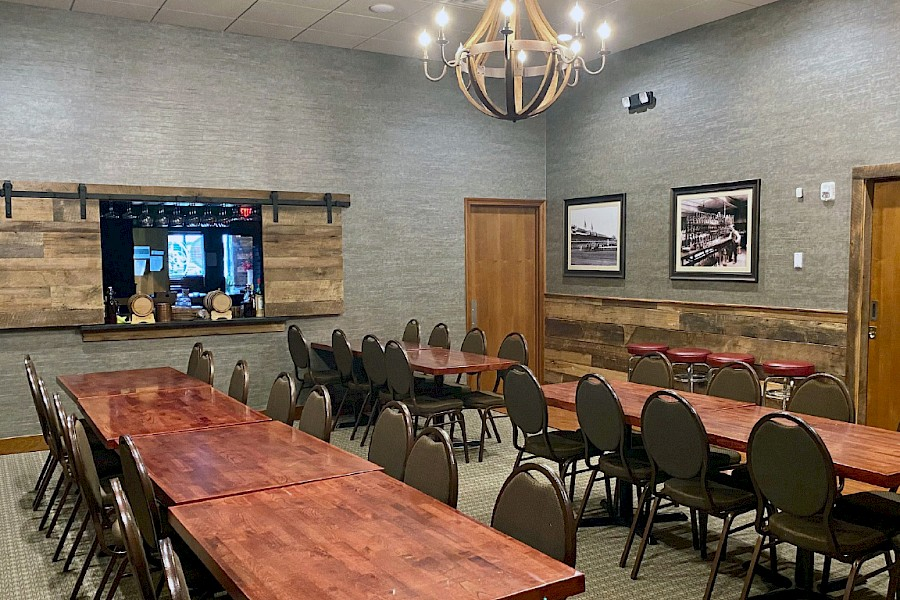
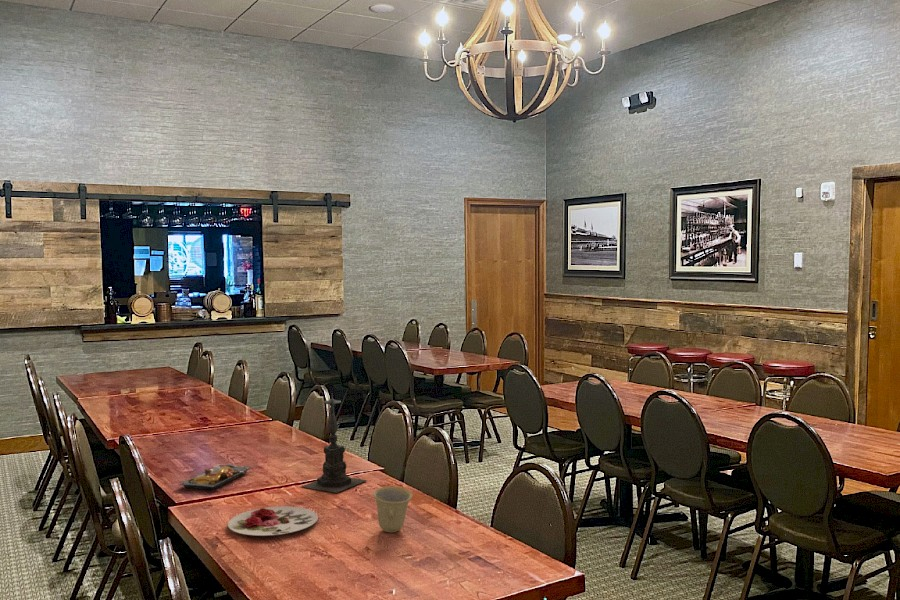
+ plate [227,505,319,537]
+ cup [372,486,414,533]
+ candle holder [300,394,368,494]
+ plate [177,463,253,491]
